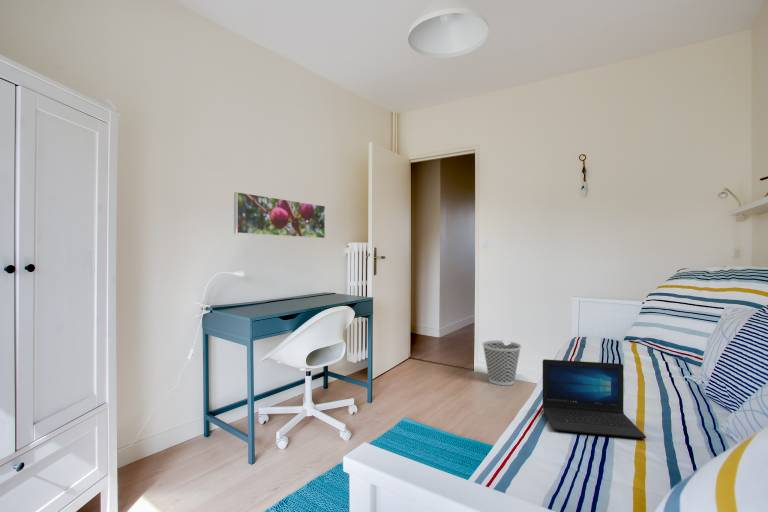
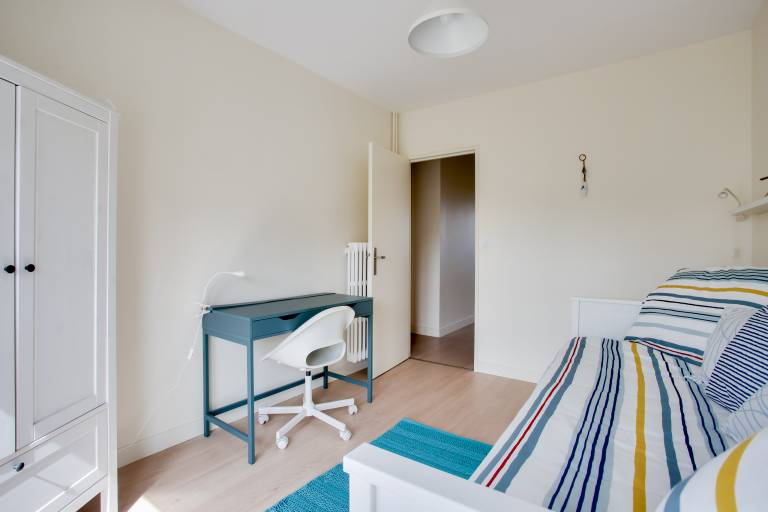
- laptop [541,358,647,439]
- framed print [233,191,326,239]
- wastebasket [481,339,522,386]
